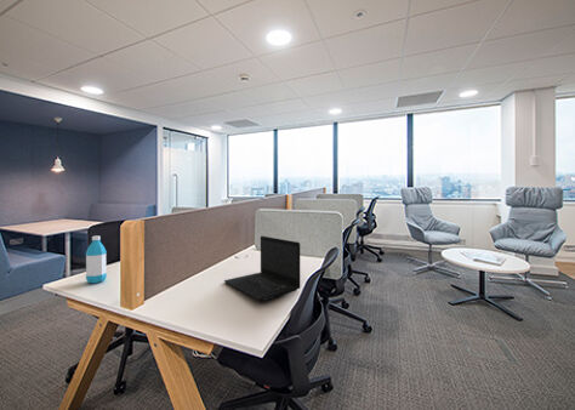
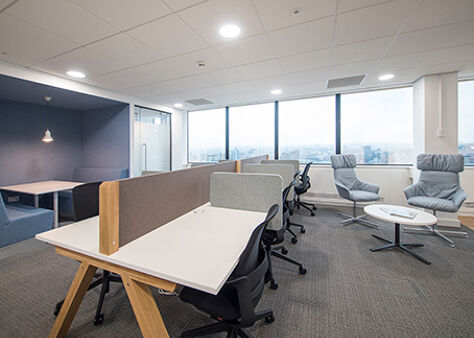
- laptop [223,235,301,302]
- water bottle [85,235,108,284]
